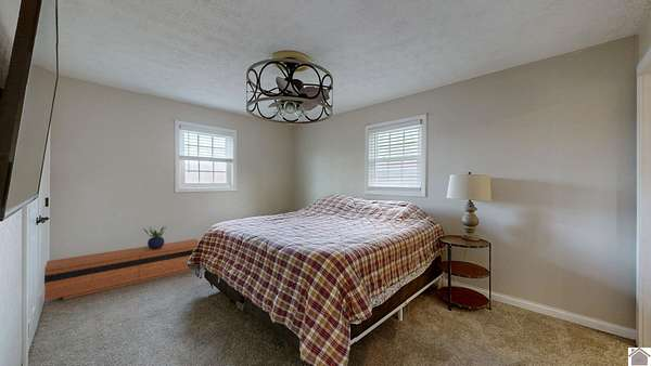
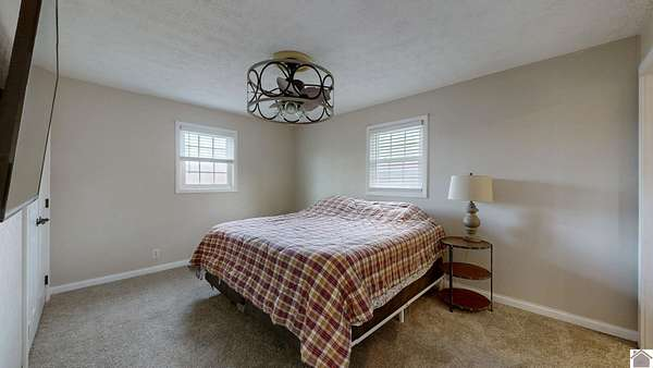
- potted plant [143,226,167,249]
- dresser [43,238,200,302]
